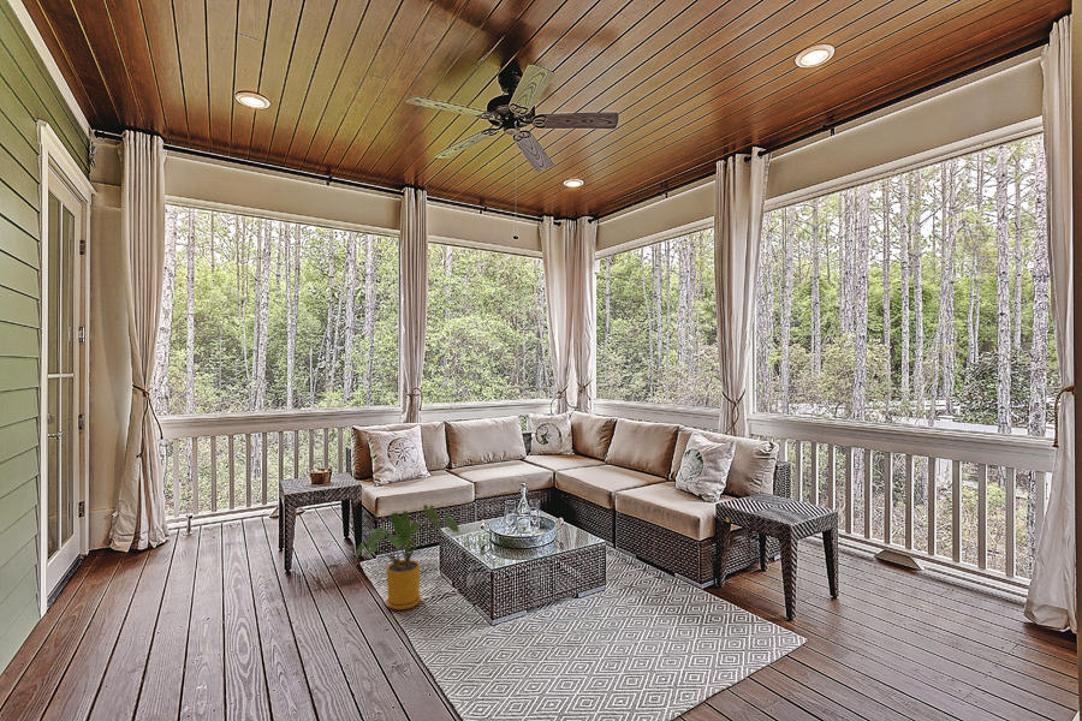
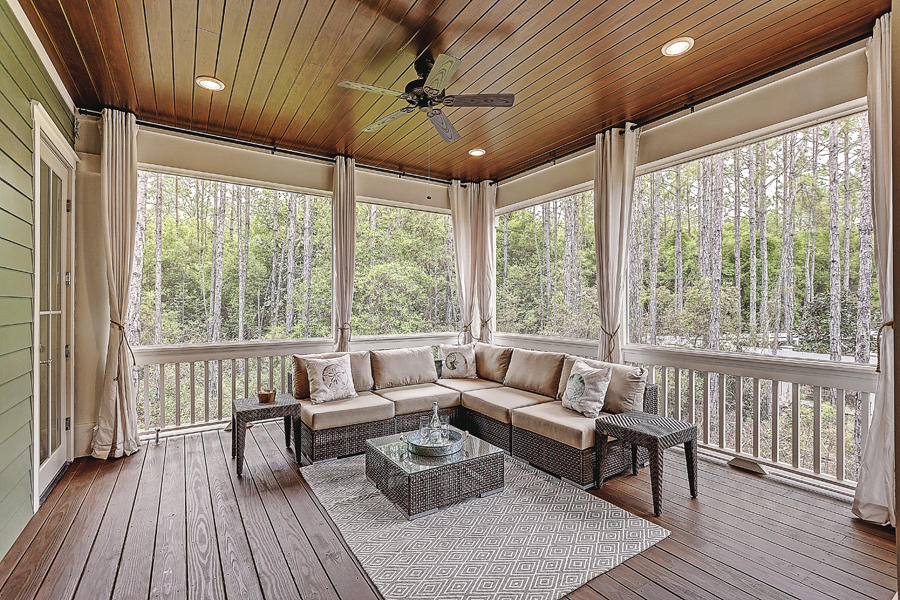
- house plant [355,503,460,610]
